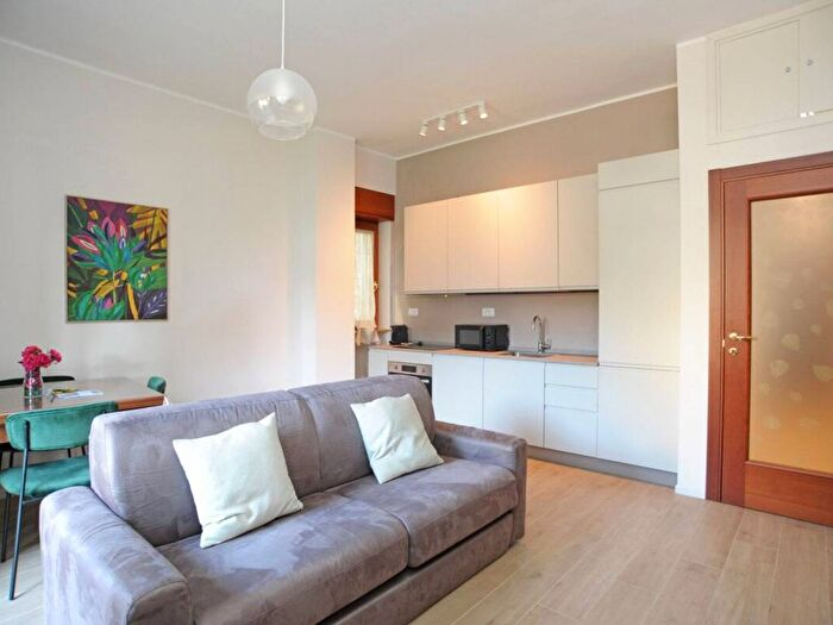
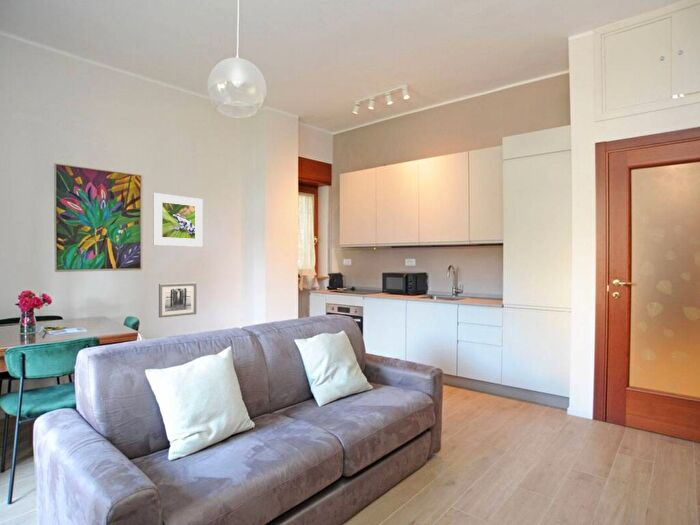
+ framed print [152,192,204,248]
+ wall art [158,282,197,319]
